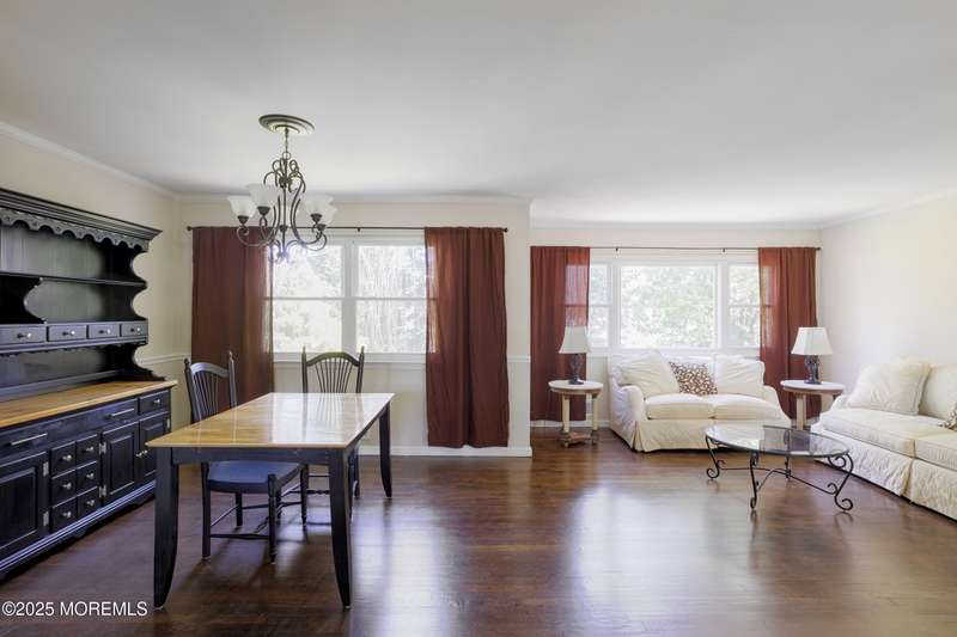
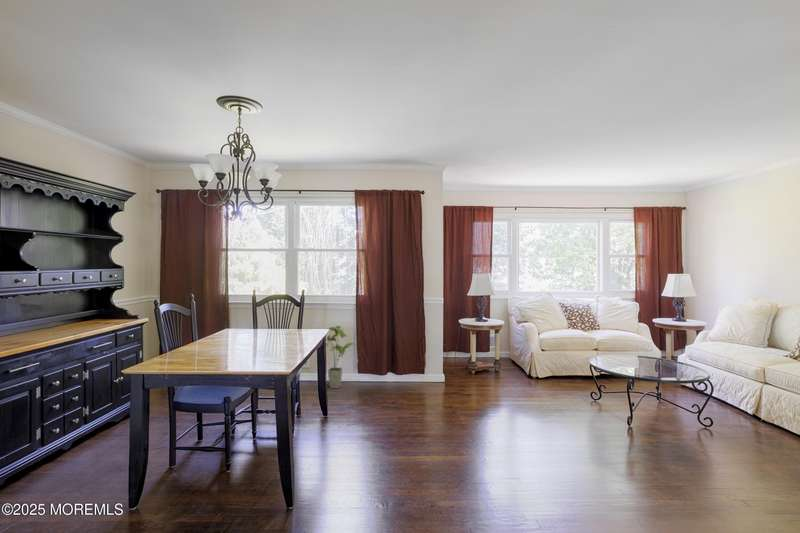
+ house plant [325,325,357,389]
